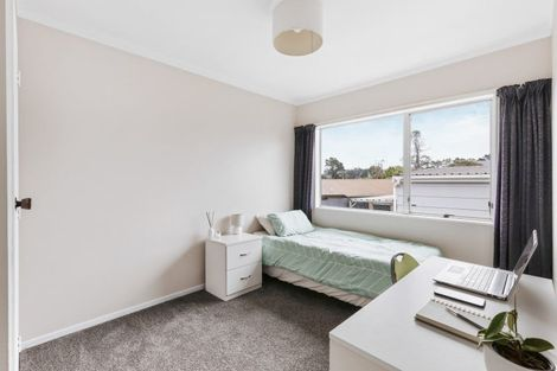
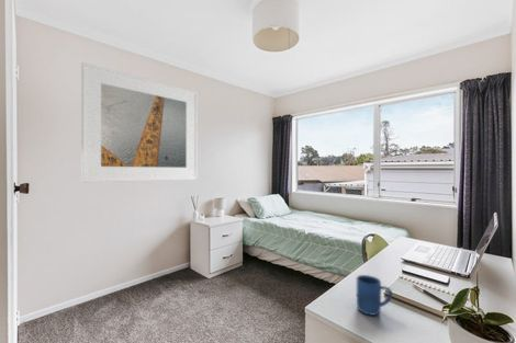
+ mug [356,274,393,317]
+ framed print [80,61,199,184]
